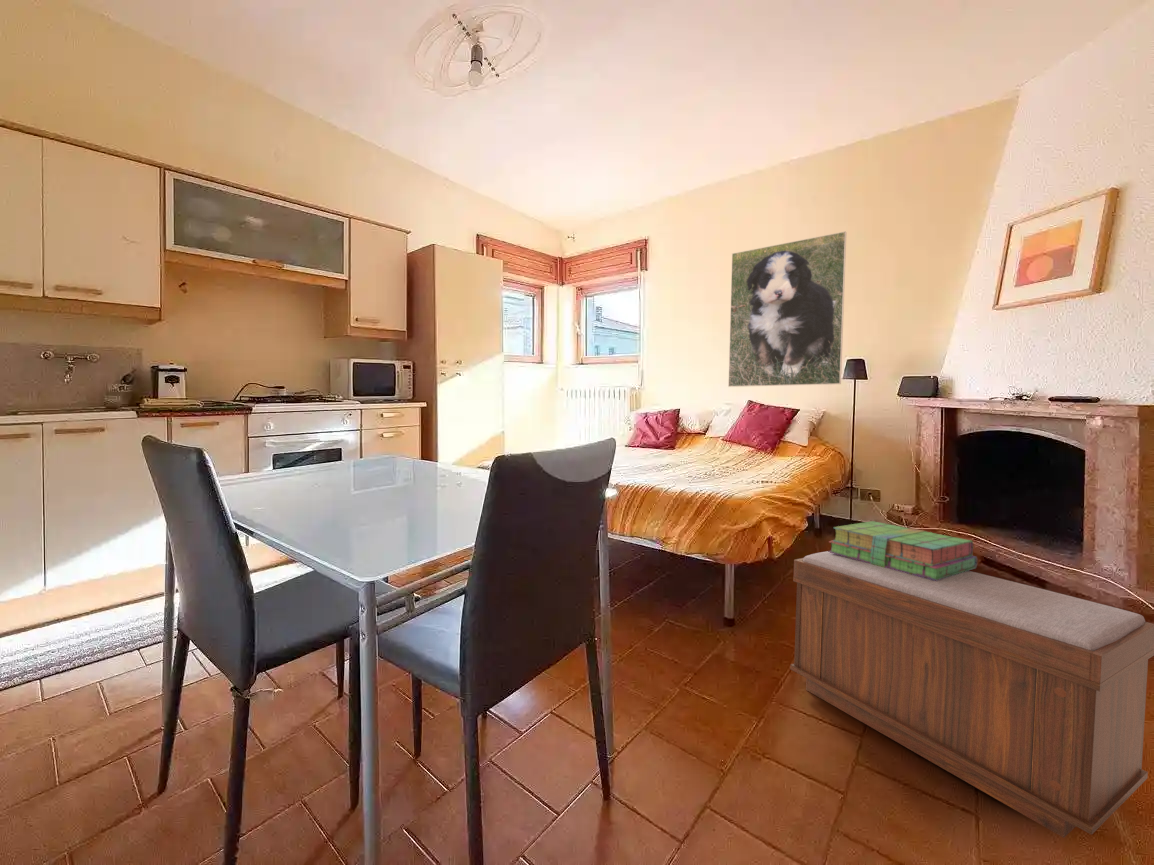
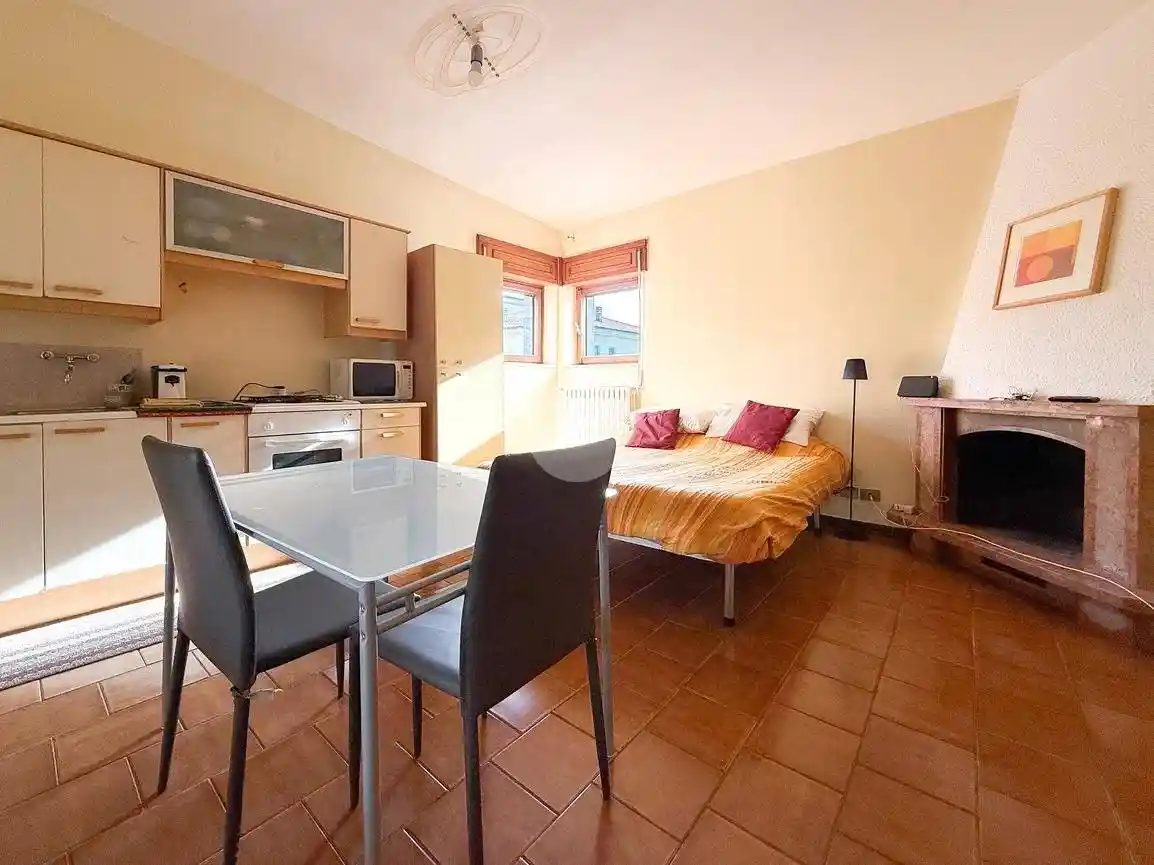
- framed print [727,230,847,388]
- stack of books [828,520,978,581]
- bench [789,550,1154,839]
